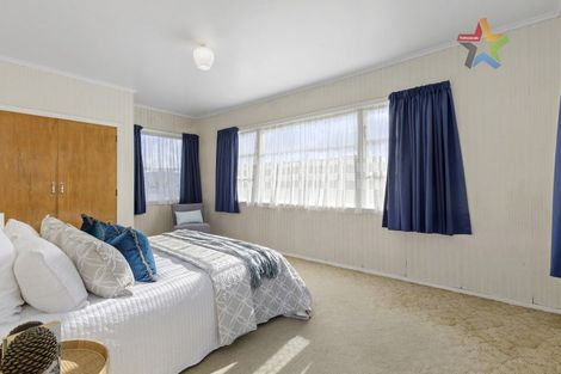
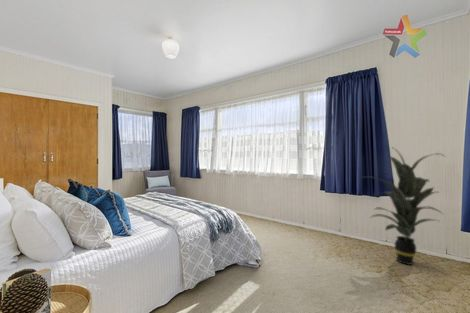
+ indoor plant [360,146,447,266]
